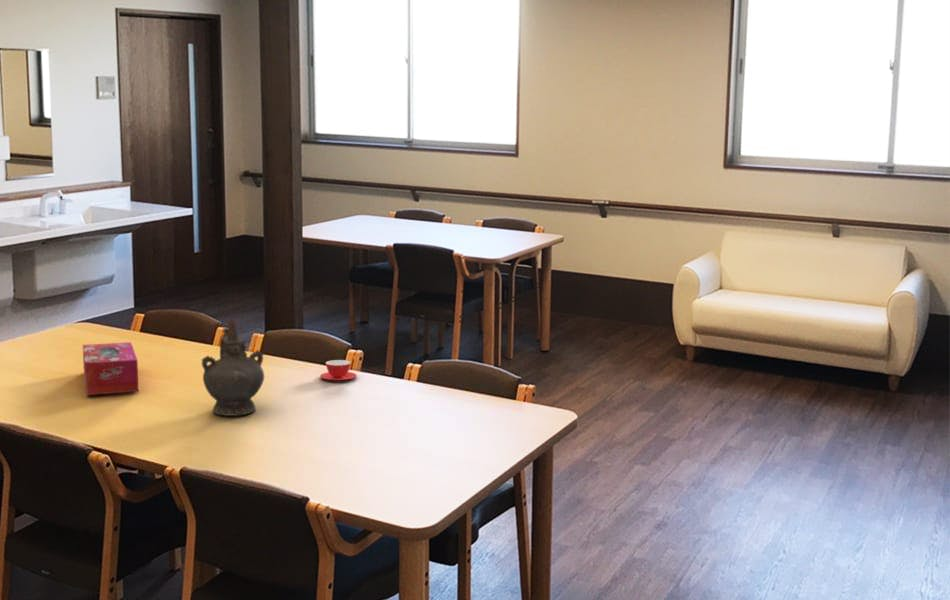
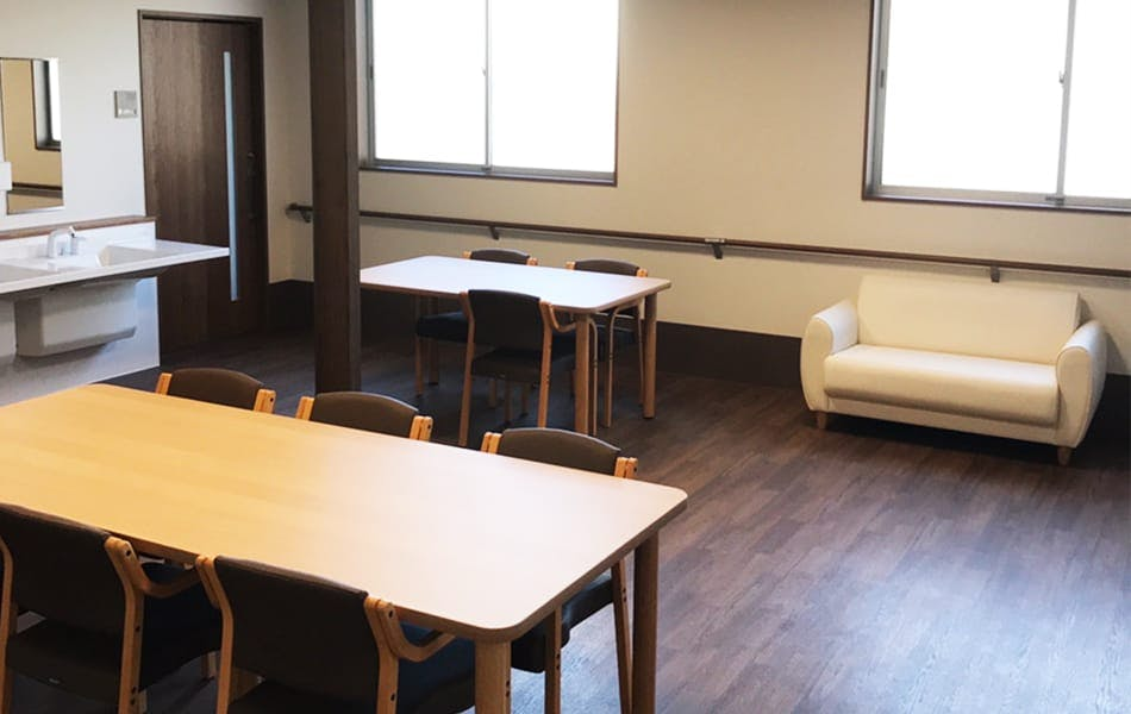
- ceremonial vessel [200,317,265,417]
- teacup [319,359,358,381]
- tissue box [82,341,140,396]
